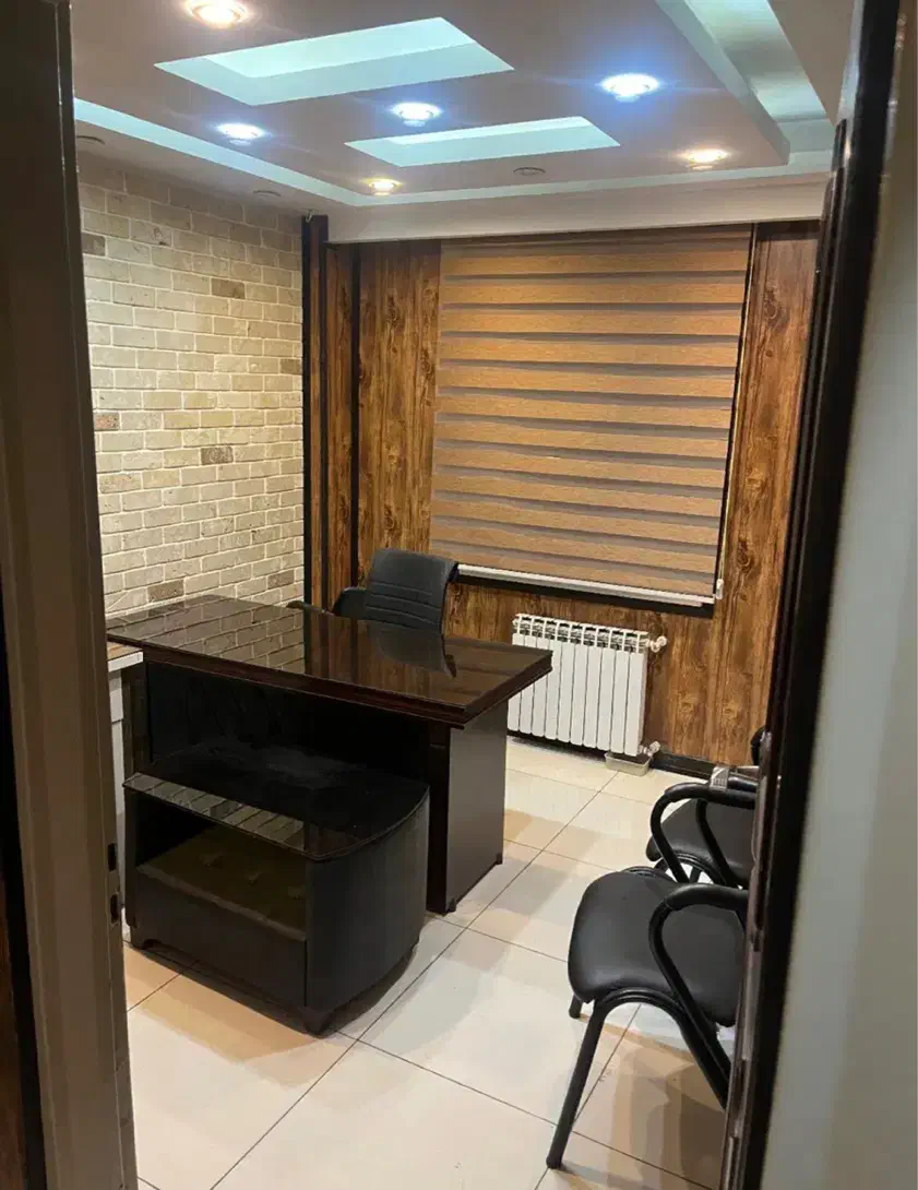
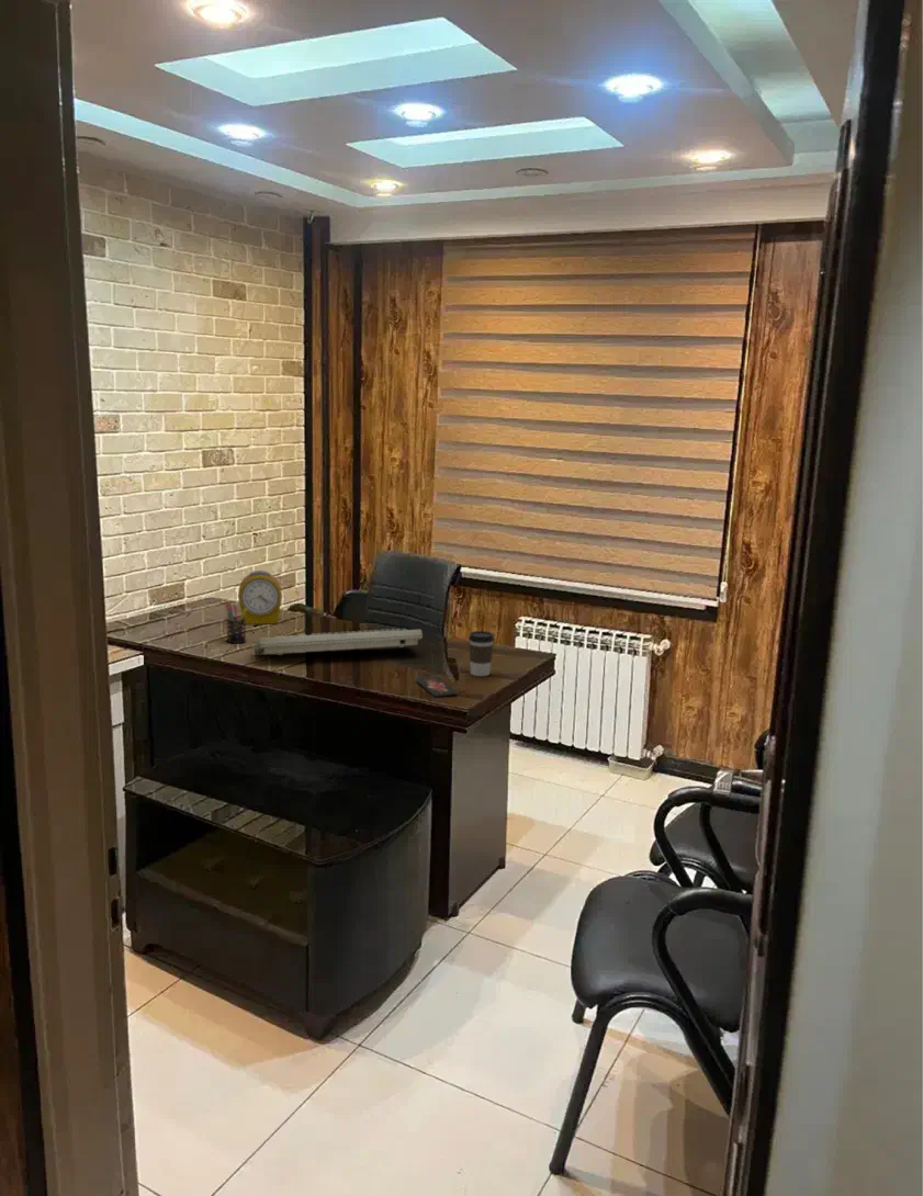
+ coffee cup [468,630,495,677]
+ keyboard [252,628,424,661]
+ alarm clock [237,569,283,625]
+ smartphone [415,675,459,698]
+ pen holder [225,601,247,644]
